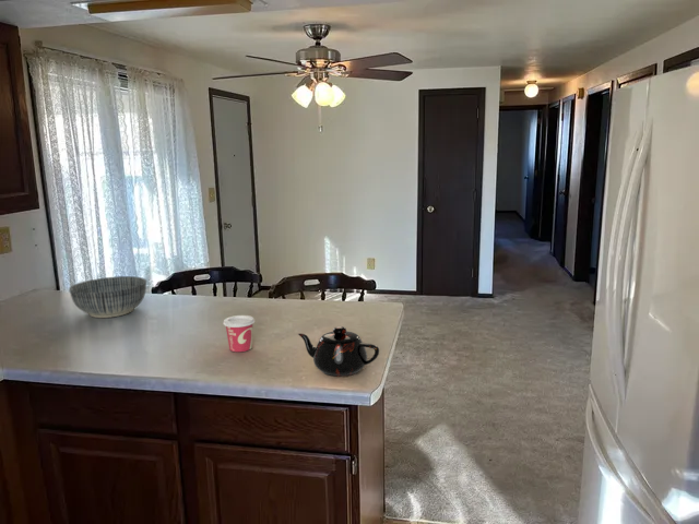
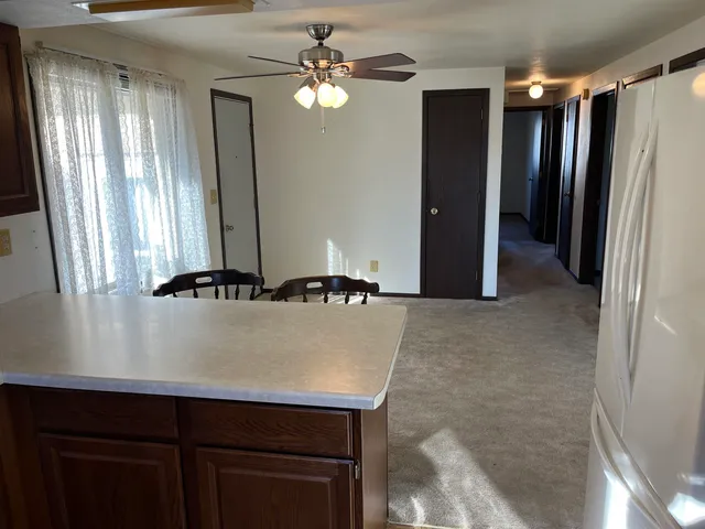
- teapot [297,325,380,378]
- cup [223,314,256,353]
- bowl [68,275,147,319]
